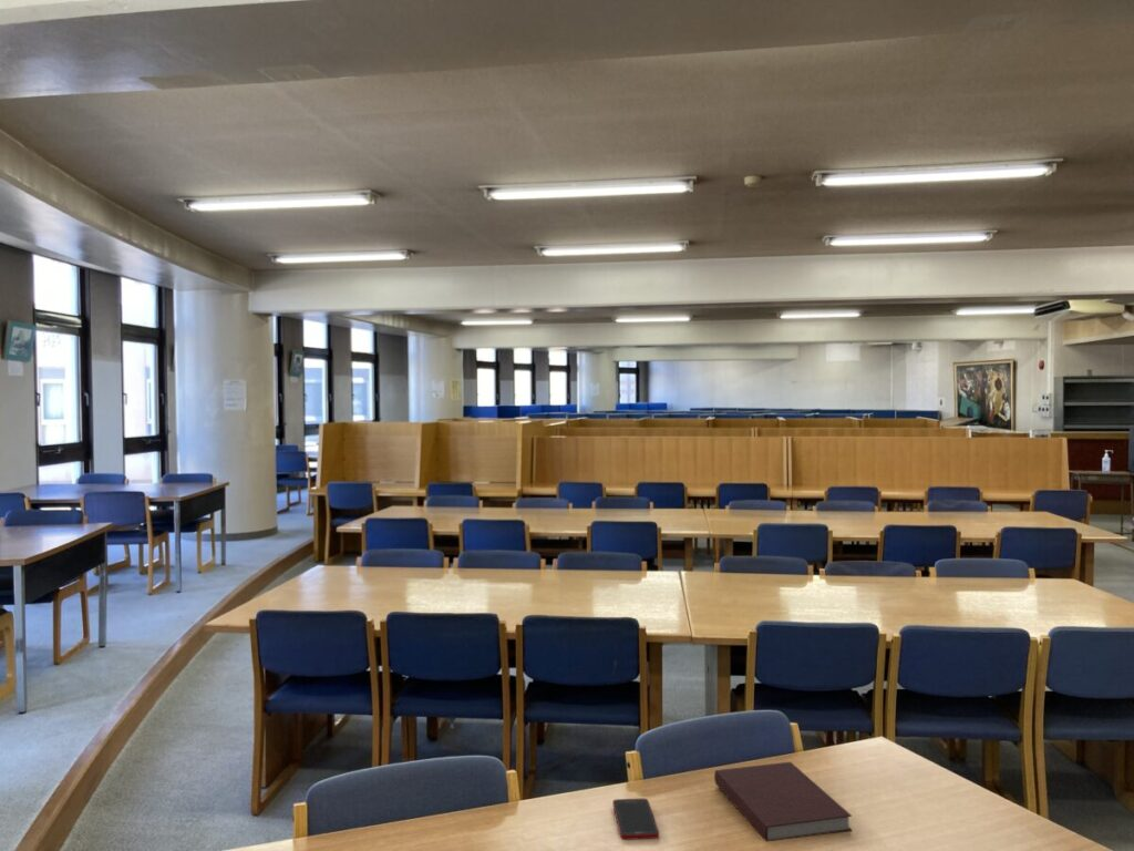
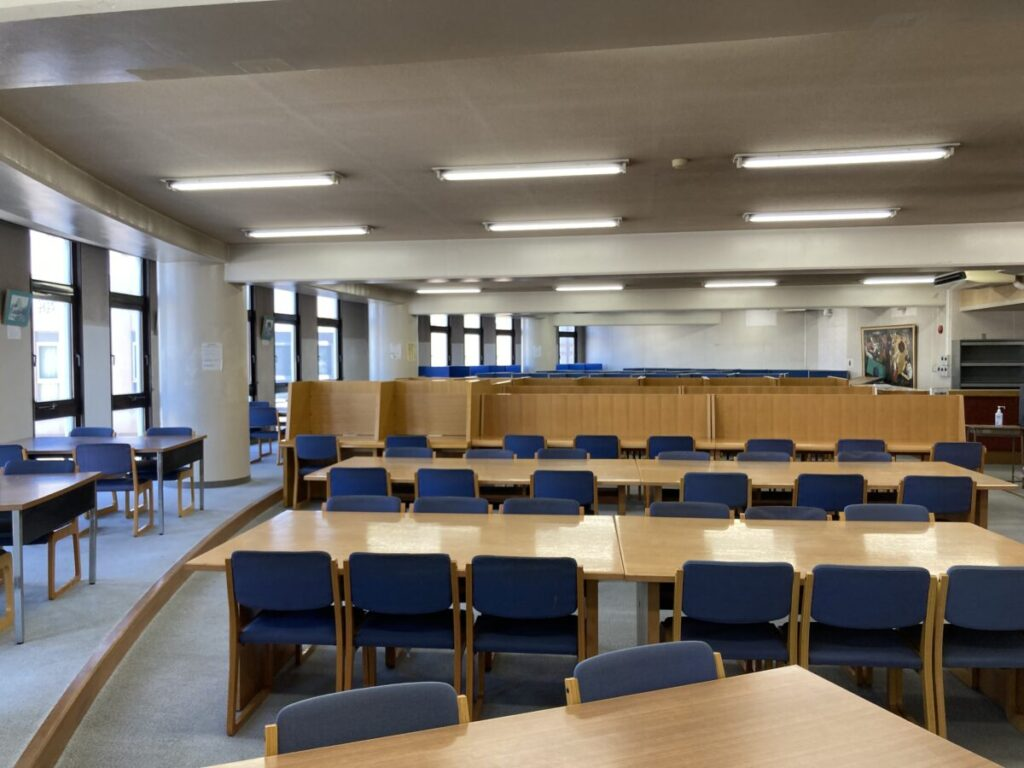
- cell phone [611,798,660,841]
- notebook [713,761,853,842]
